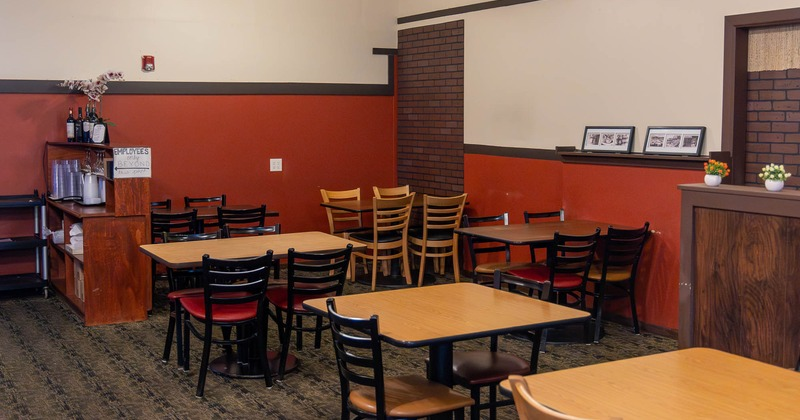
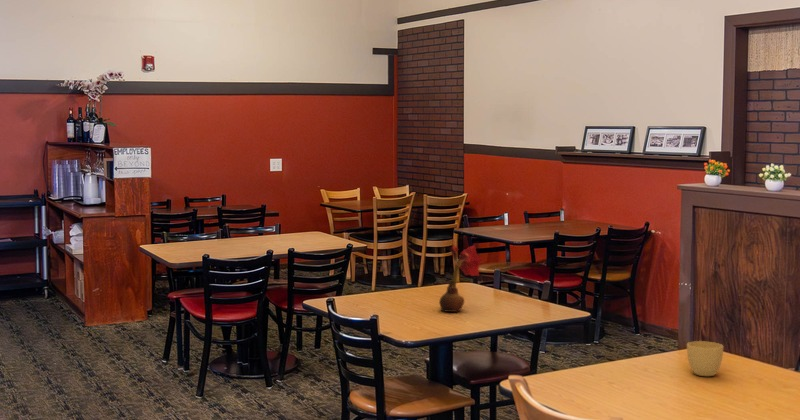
+ cup [686,340,724,377]
+ flower [438,243,483,313]
